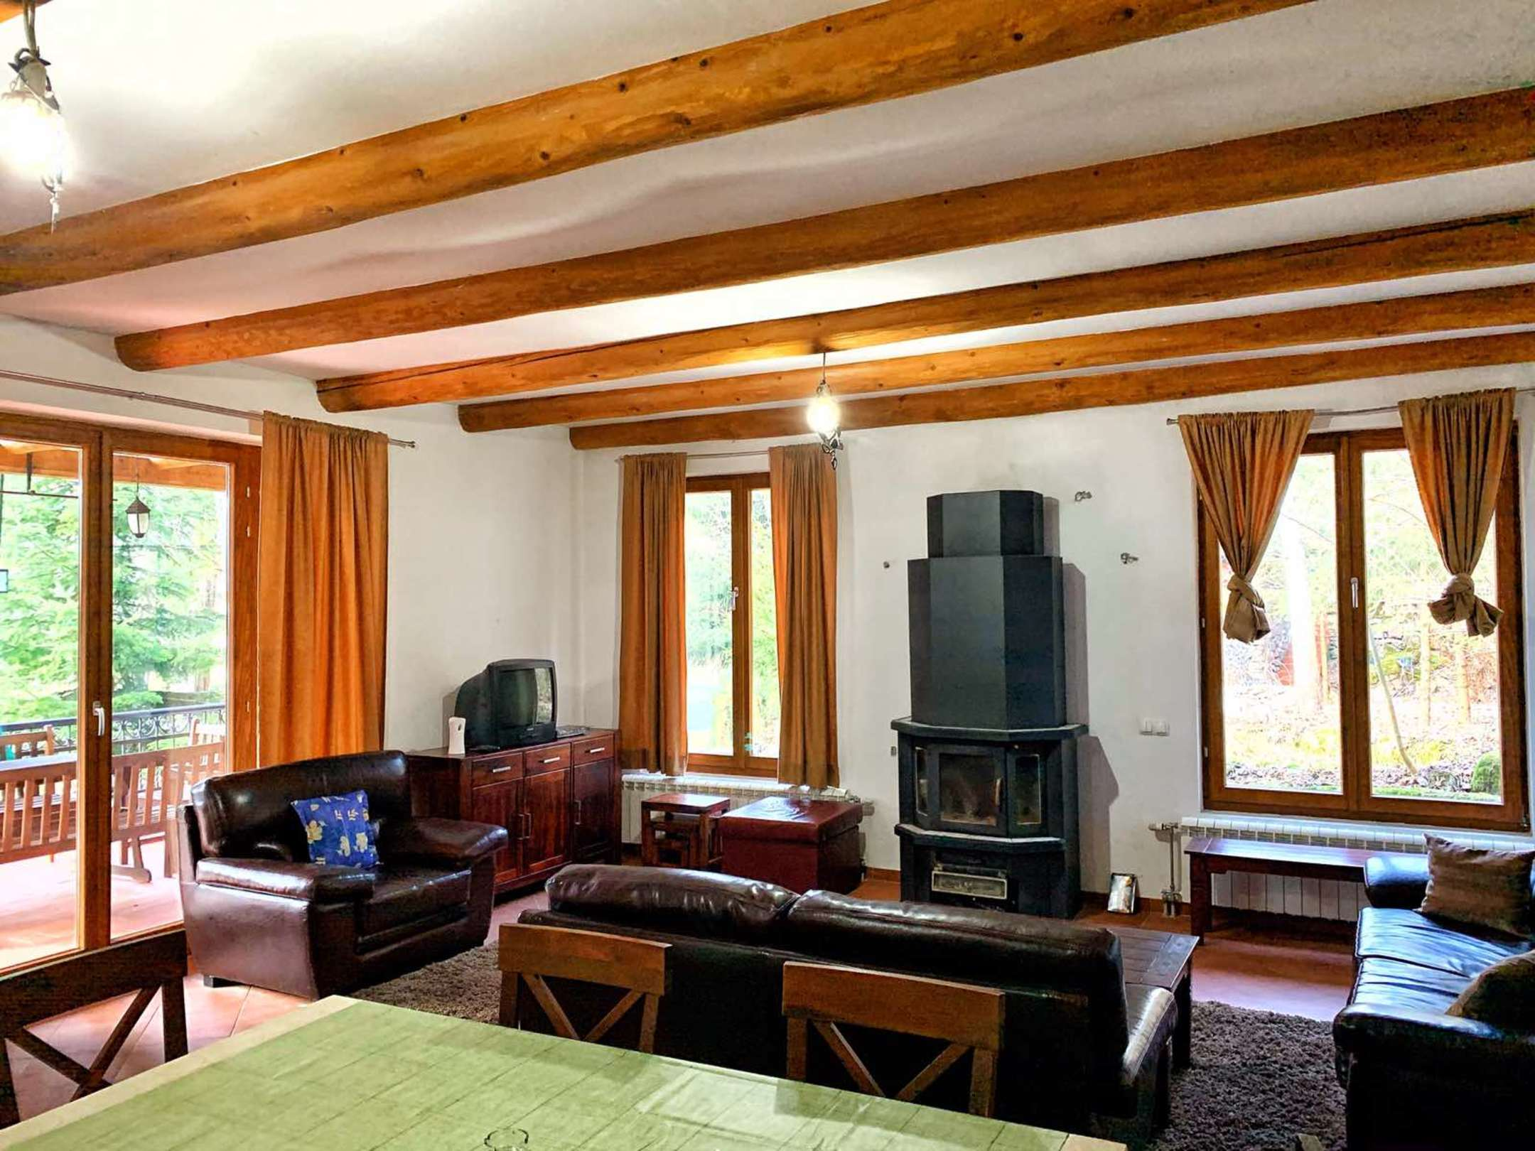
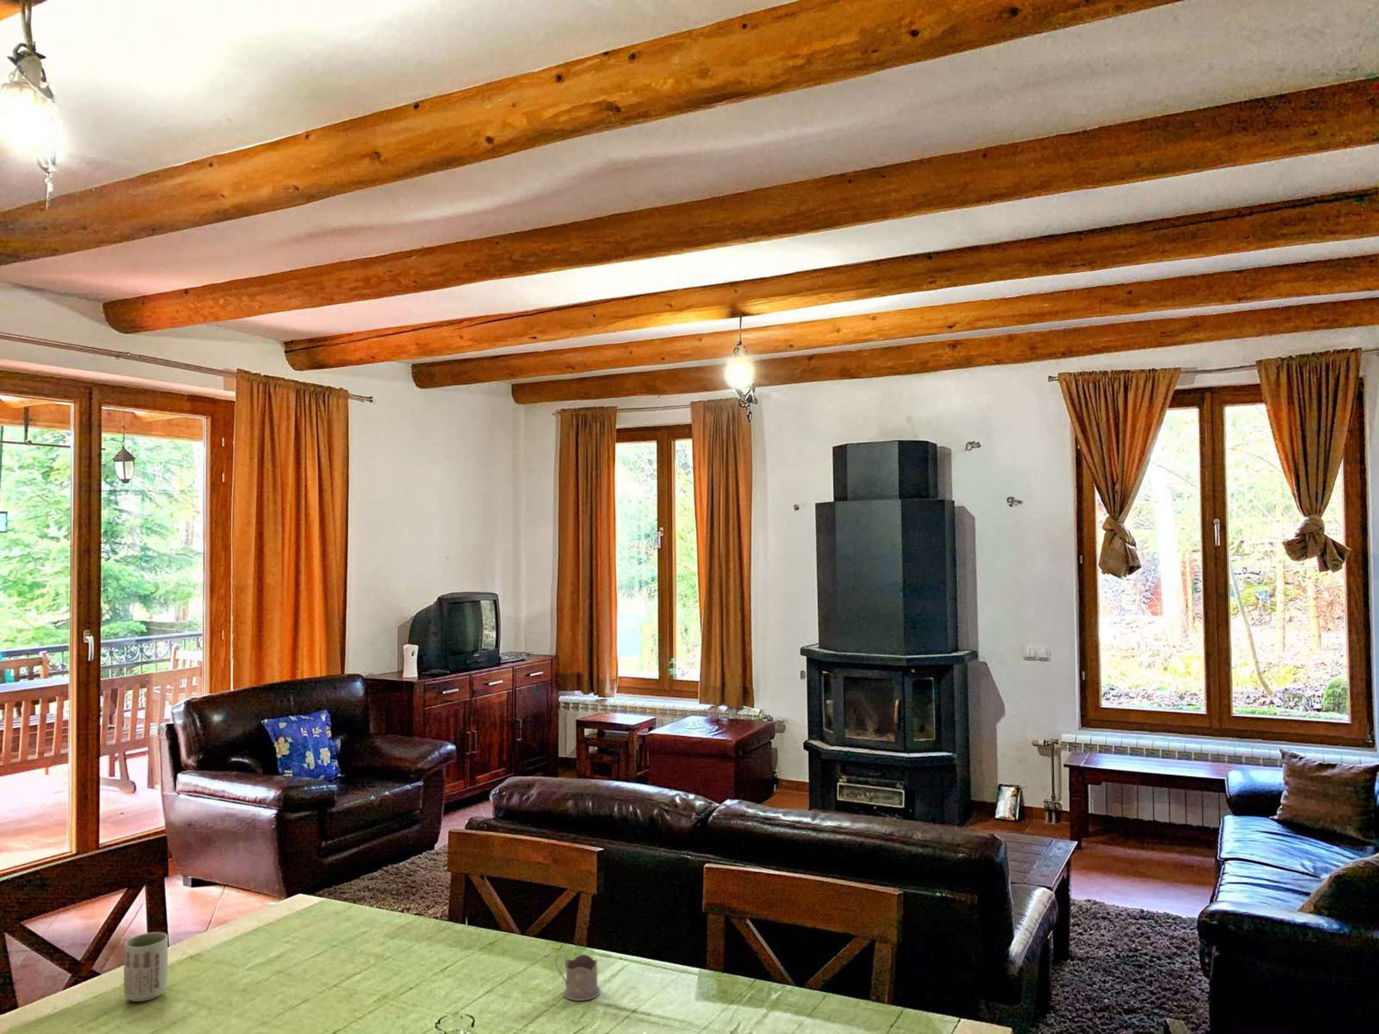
+ tea glass holder [554,953,600,1001]
+ cup [123,932,168,1003]
